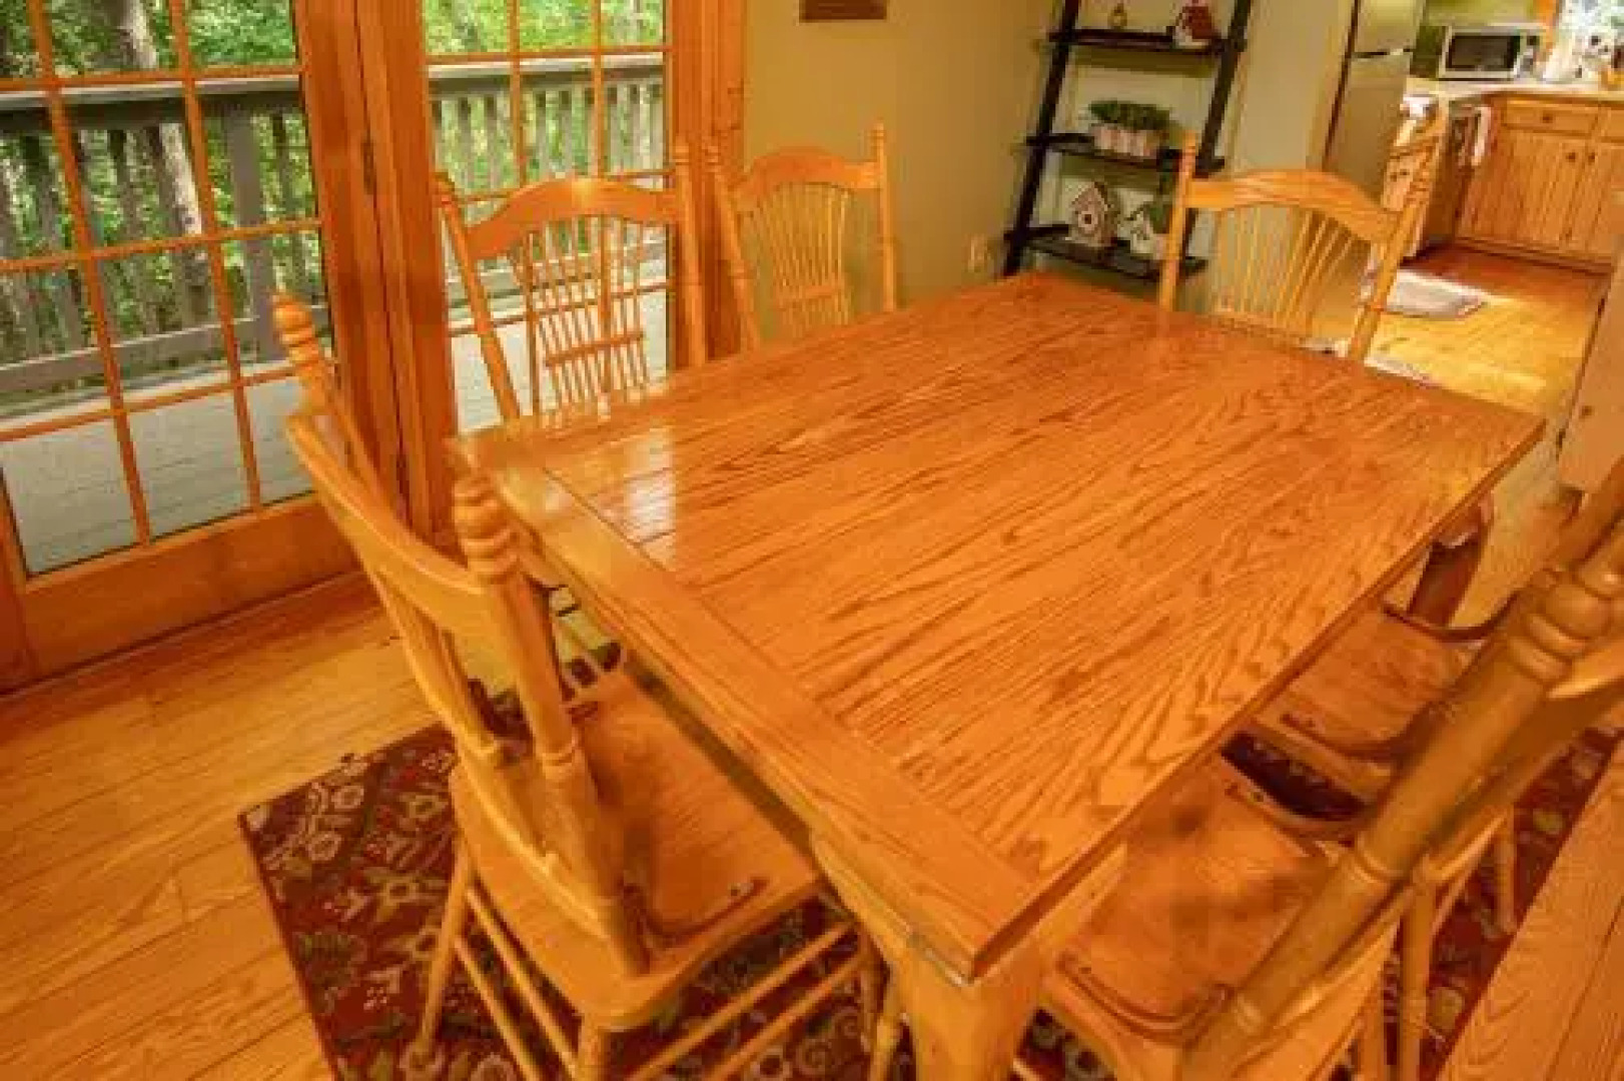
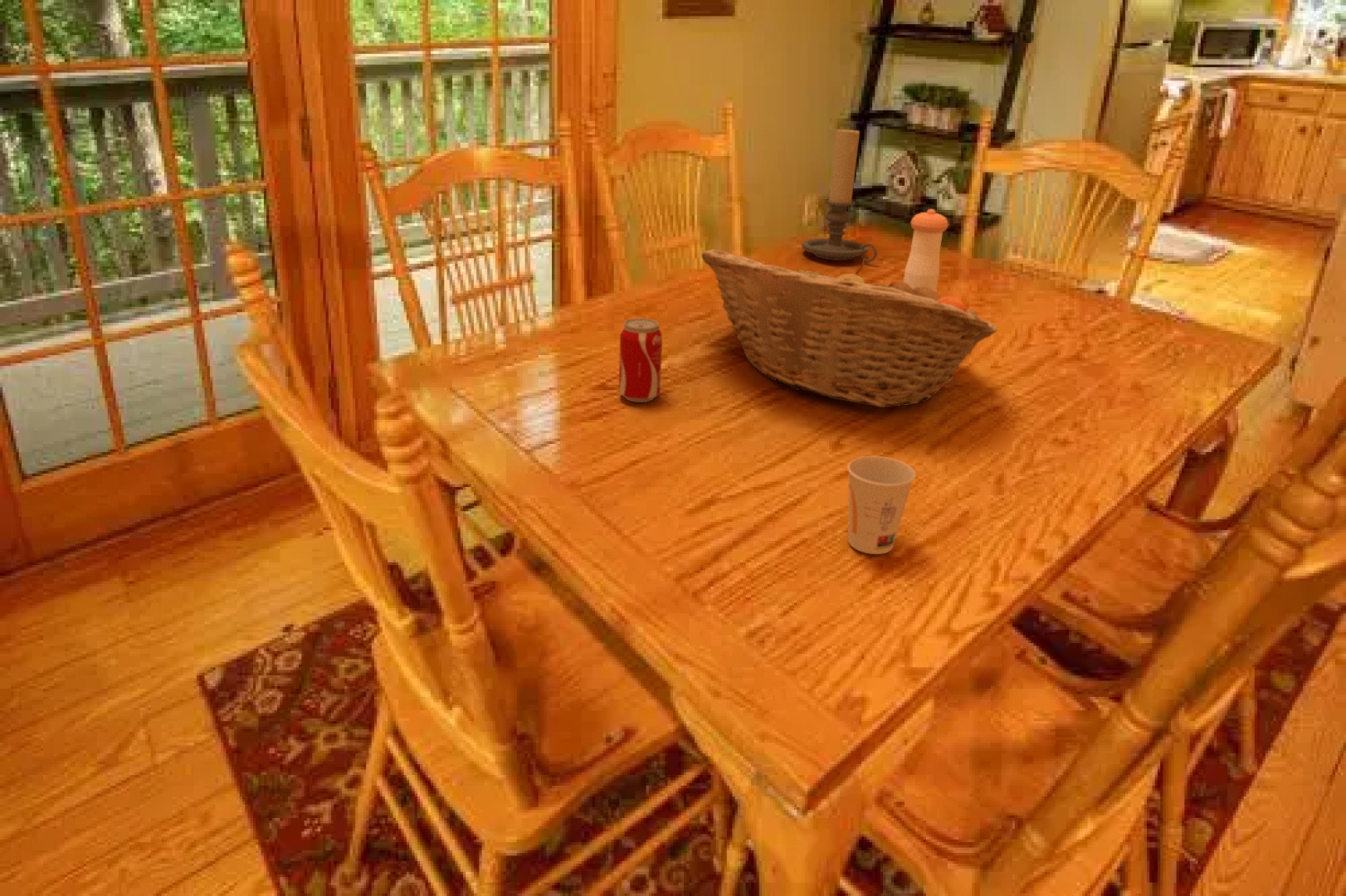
+ cup [846,455,916,555]
+ fruit basket [700,248,998,408]
+ pepper shaker [903,208,949,295]
+ beverage can [618,318,663,403]
+ candle holder [801,127,878,263]
